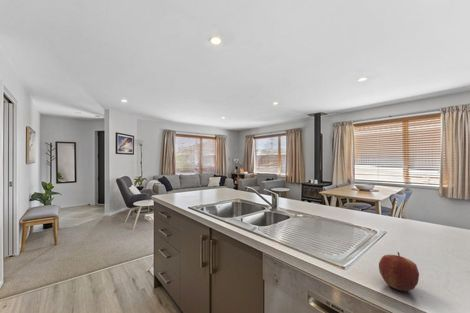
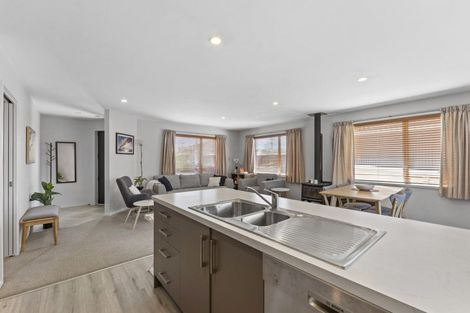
- apple [378,251,420,292]
